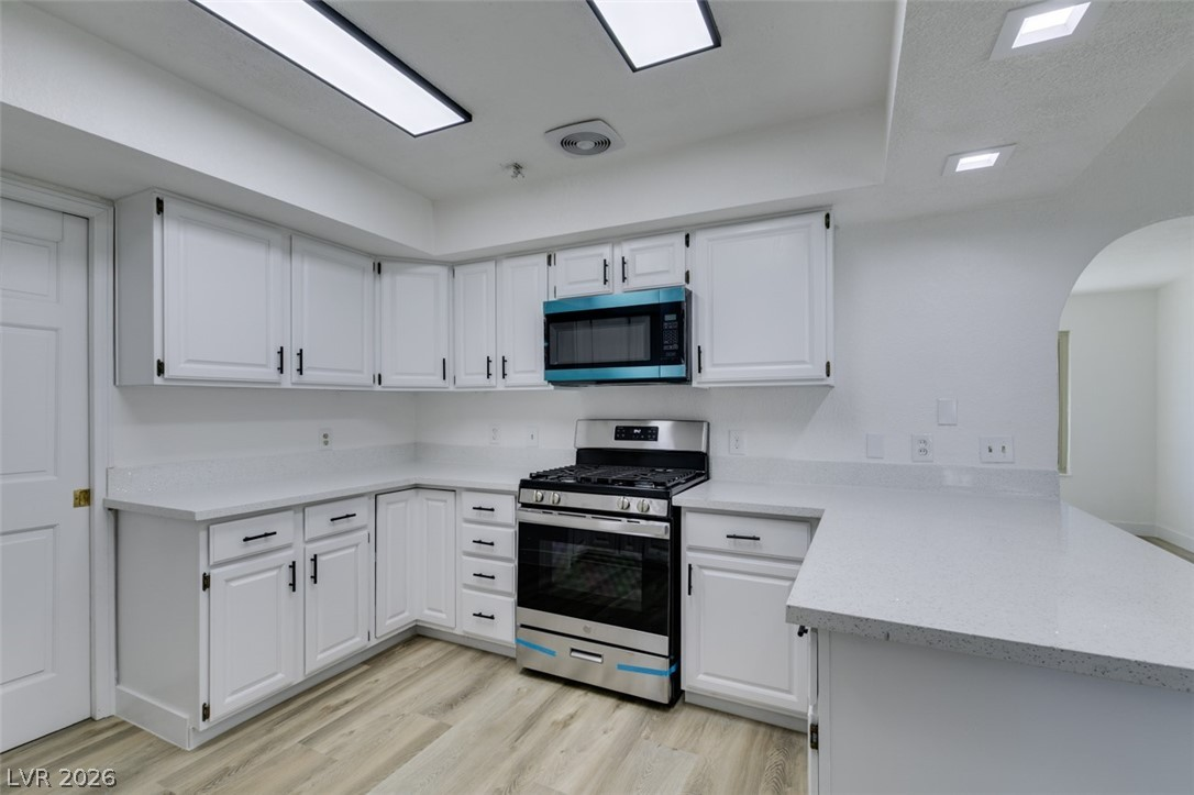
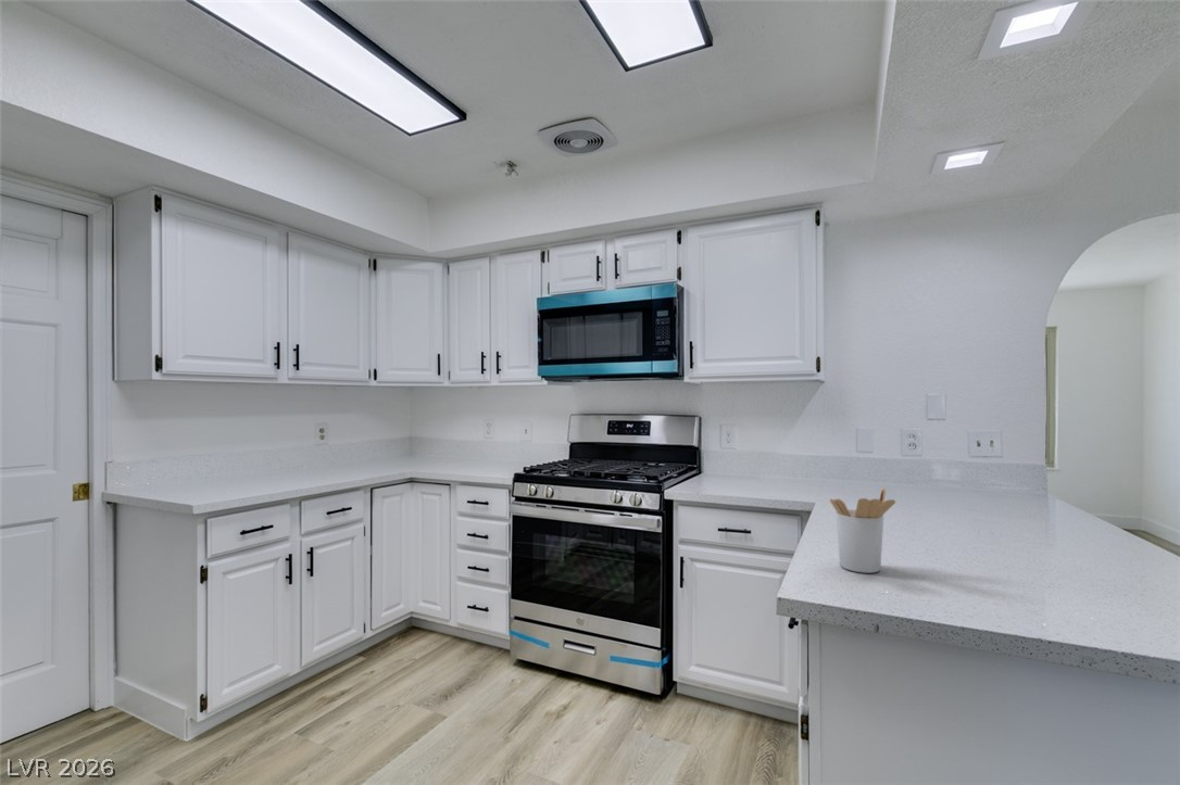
+ utensil holder [829,486,896,574]
